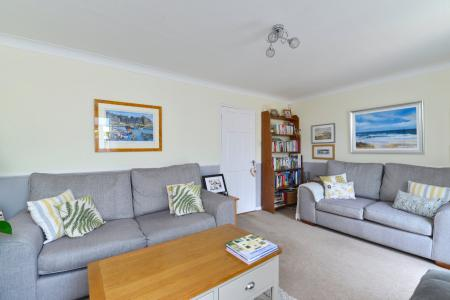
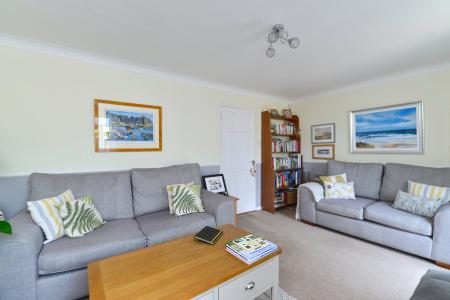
+ notepad [193,225,225,245]
